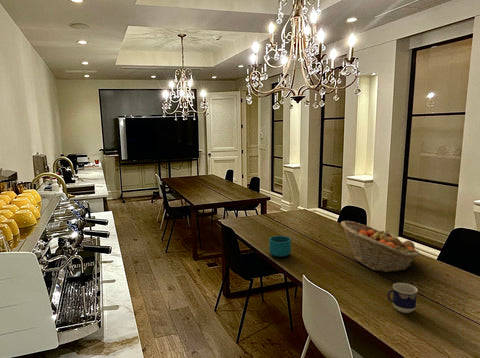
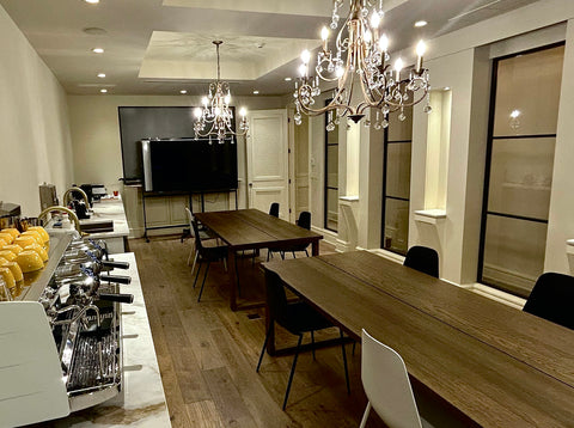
- cup [268,235,292,258]
- cup [387,282,419,314]
- fruit basket [340,220,421,273]
